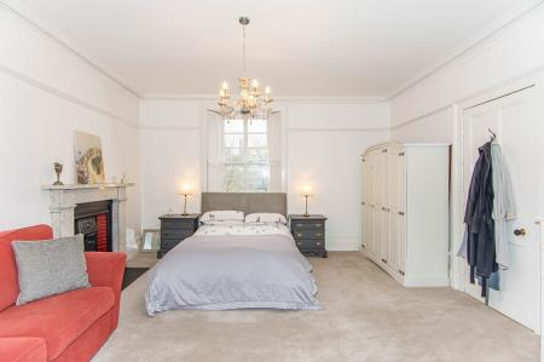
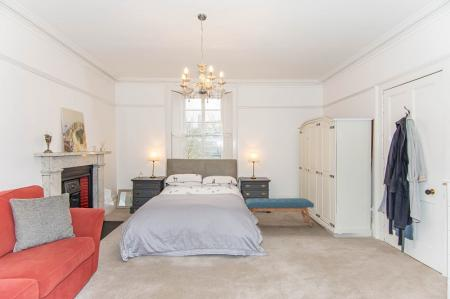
+ bench [244,197,315,228]
